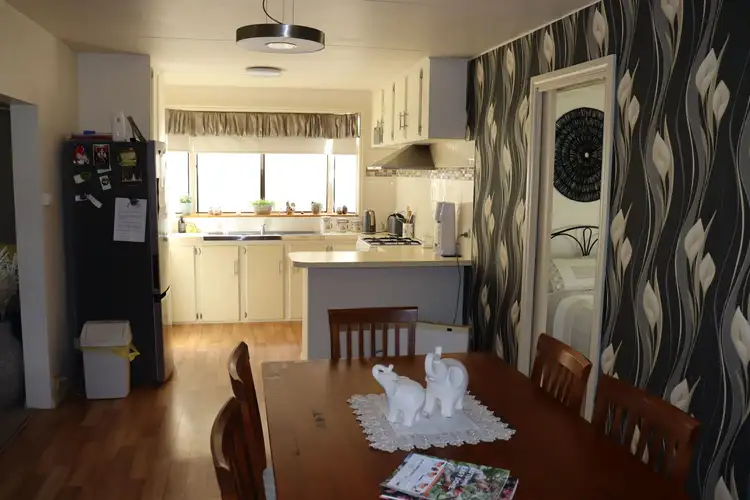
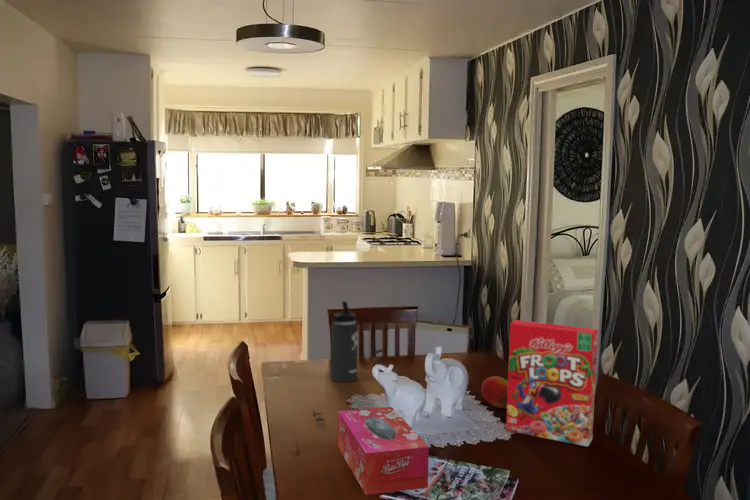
+ thermos bottle [329,300,359,383]
+ cereal box [505,319,599,448]
+ fruit [480,375,508,409]
+ tissue box [337,406,430,496]
